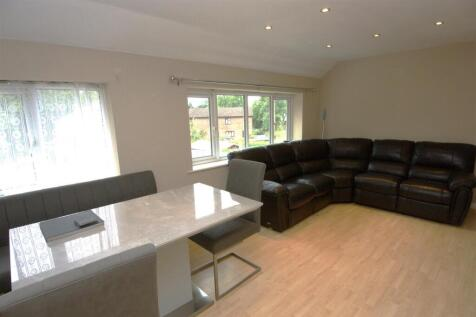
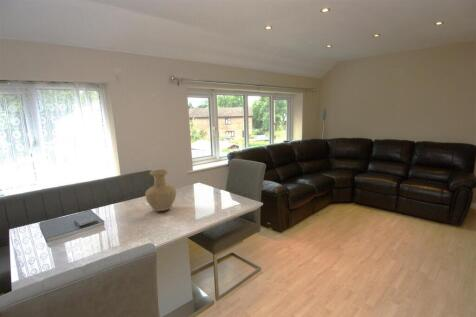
+ vase [144,169,177,212]
